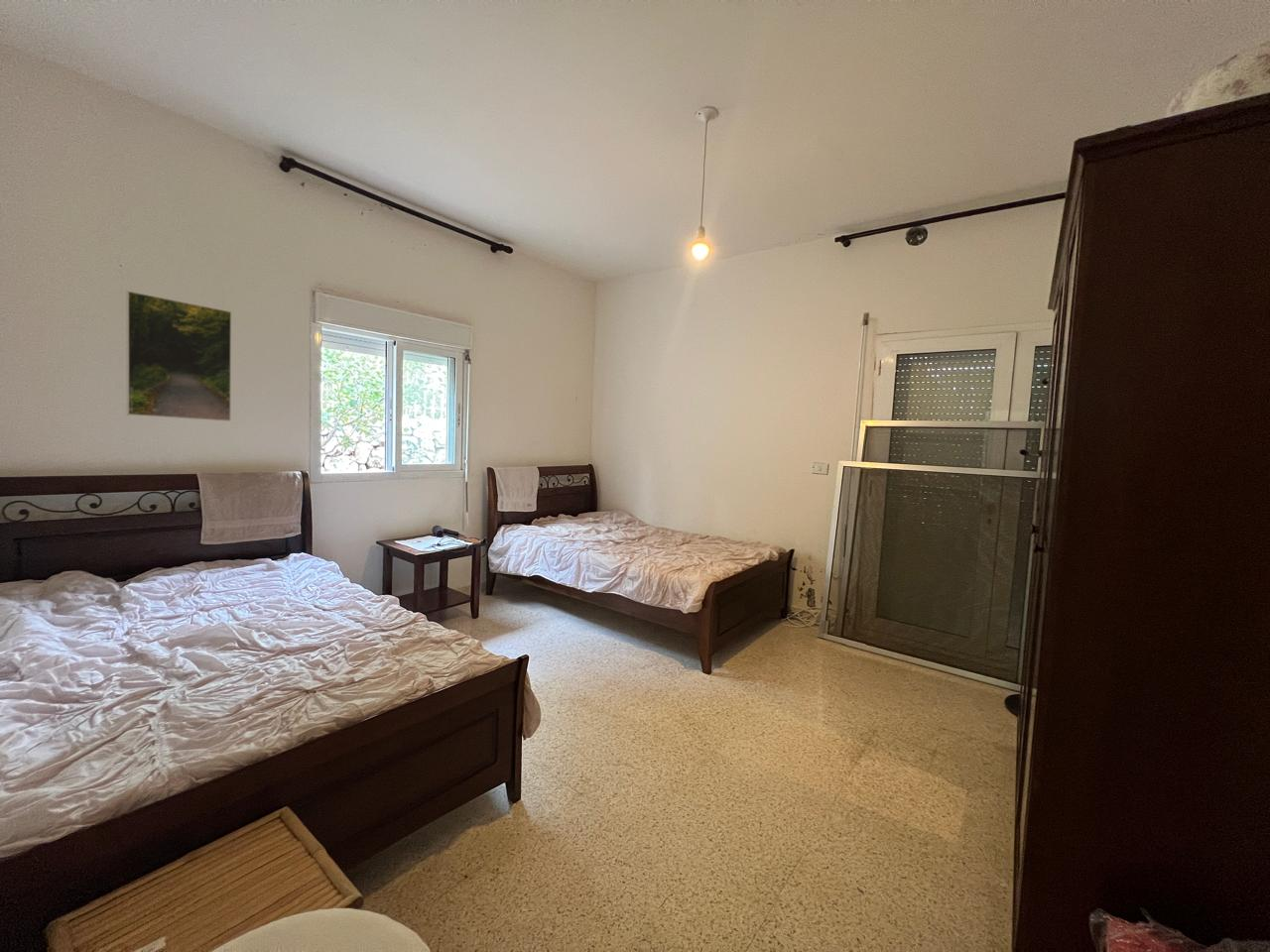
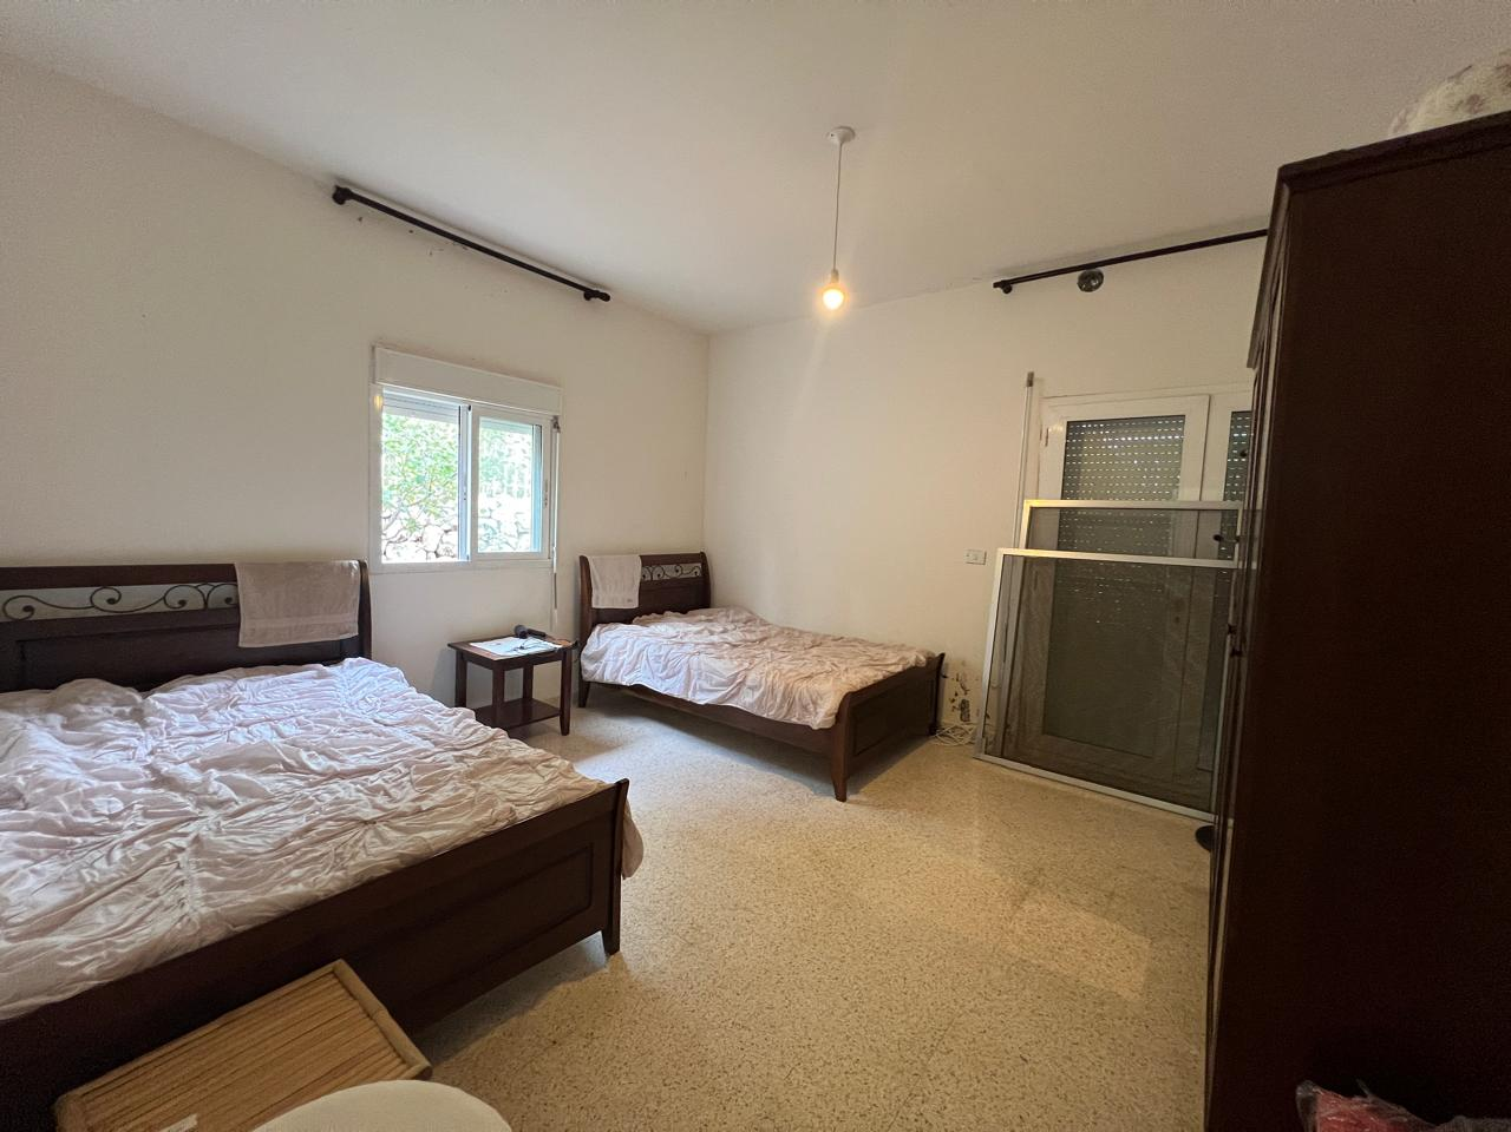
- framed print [125,290,232,422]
